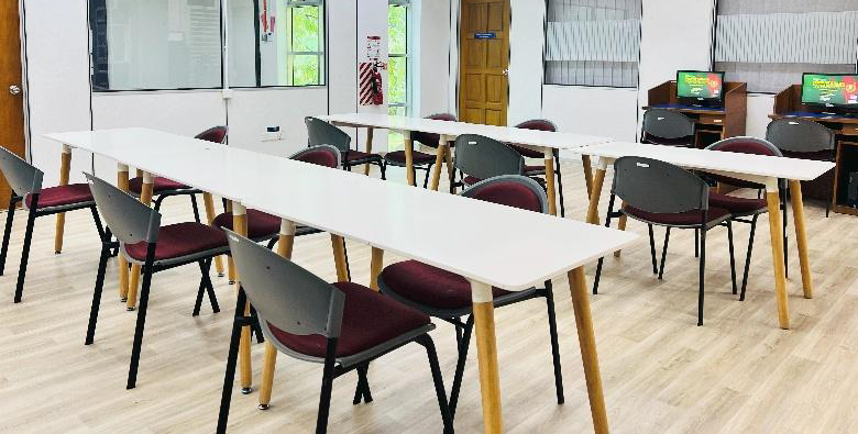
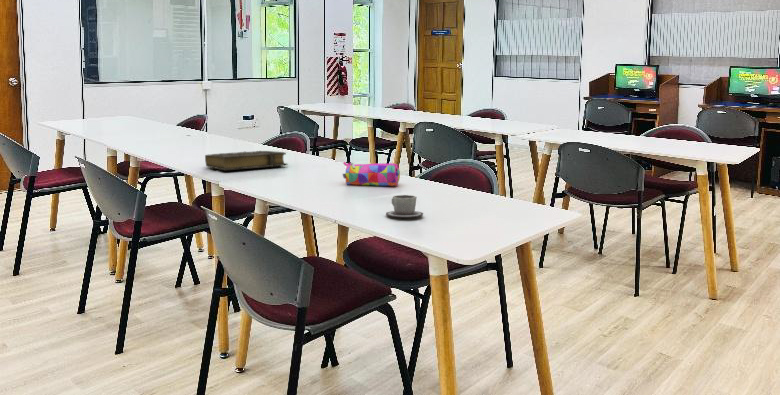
+ book [204,150,289,171]
+ cup [385,194,424,219]
+ pencil case [342,161,401,187]
